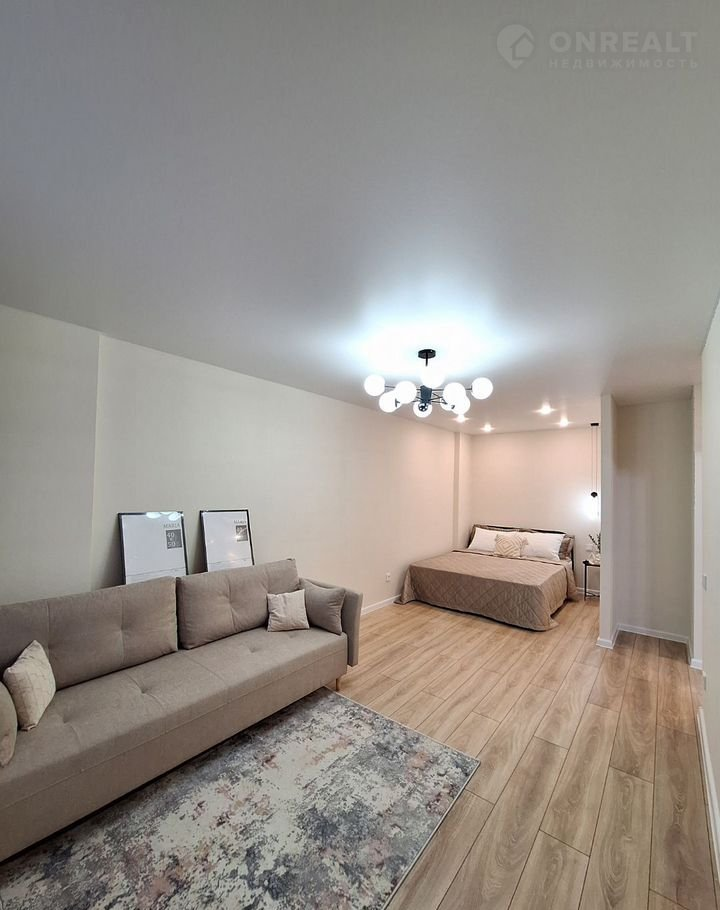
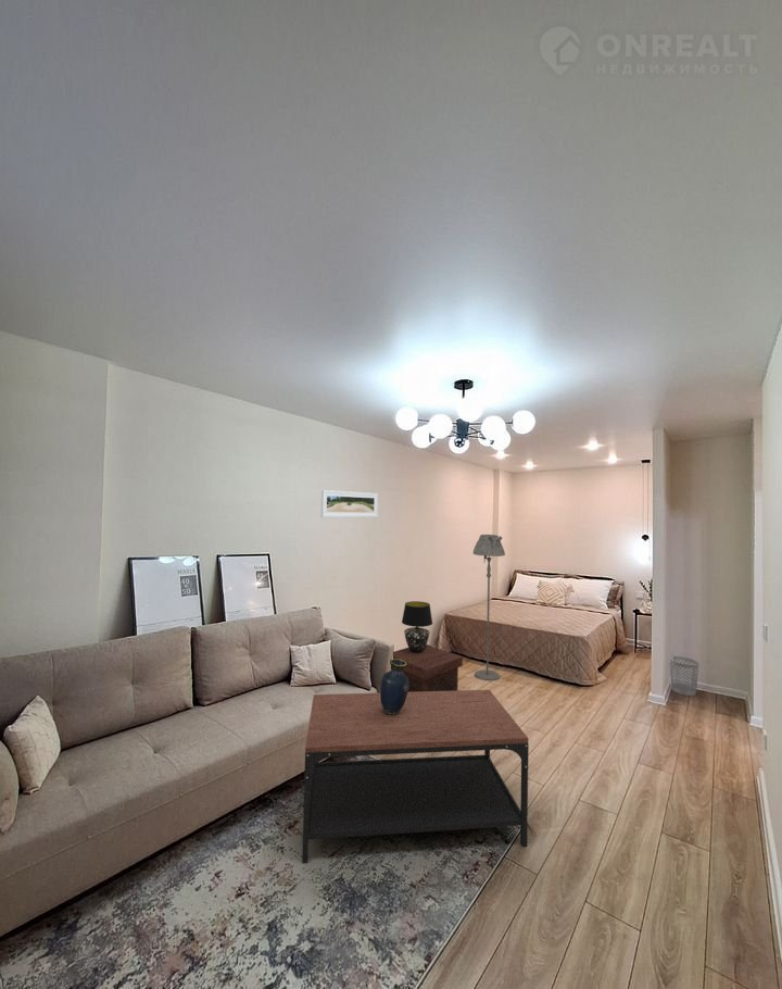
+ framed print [320,489,379,518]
+ vase [379,659,409,715]
+ wastebasket [669,655,701,697]
+ table lamp [401,600,433,653]
+ floor lamp [472,534,506,681]
+ side table [392,643,464,692]
+ coffee table [301,689,530,864]
